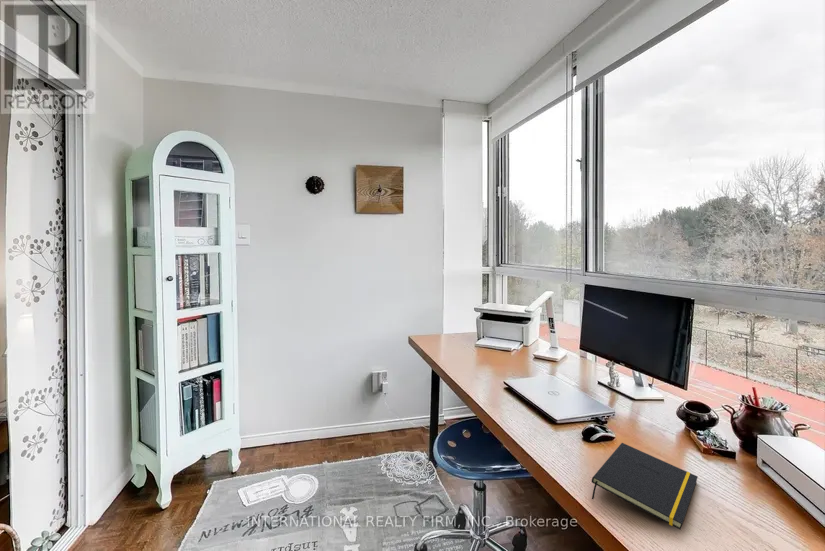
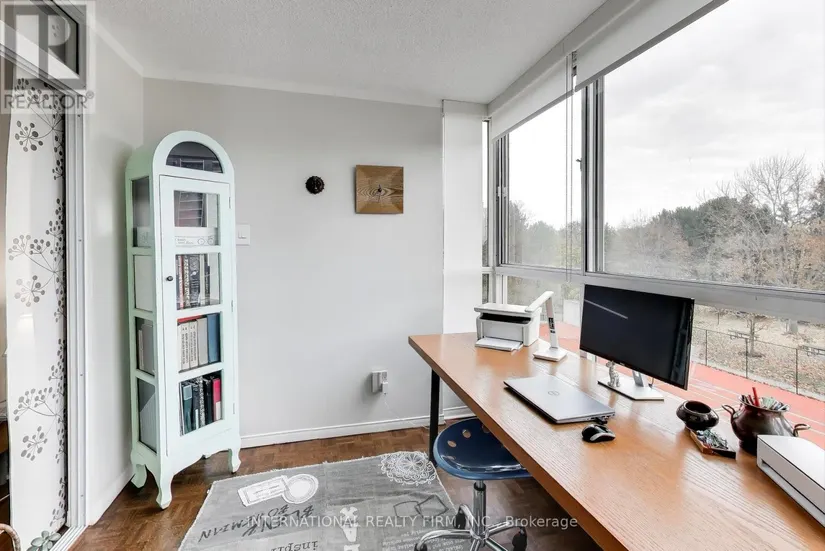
- notepad [591,442,699,531]
